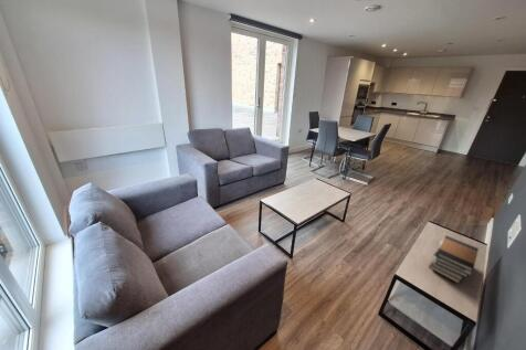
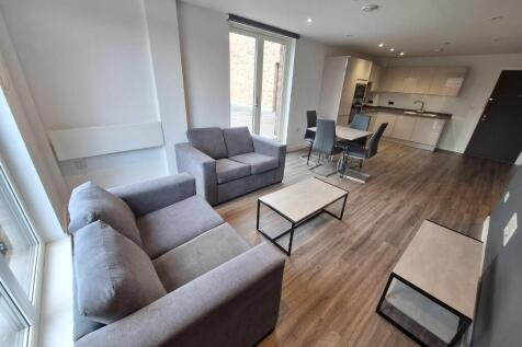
- book stack [428,235,480,285]
